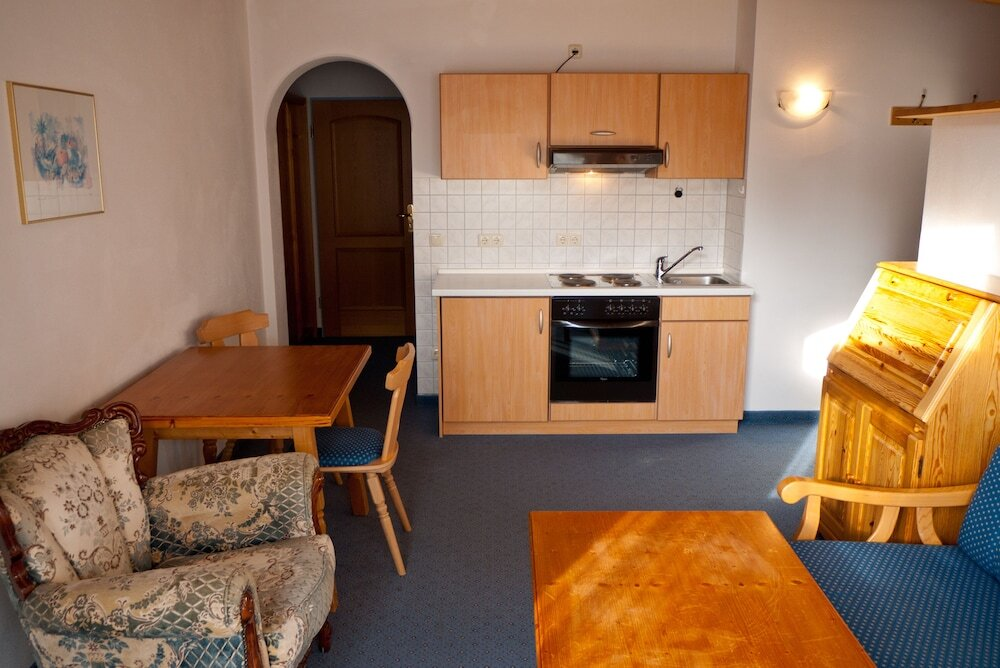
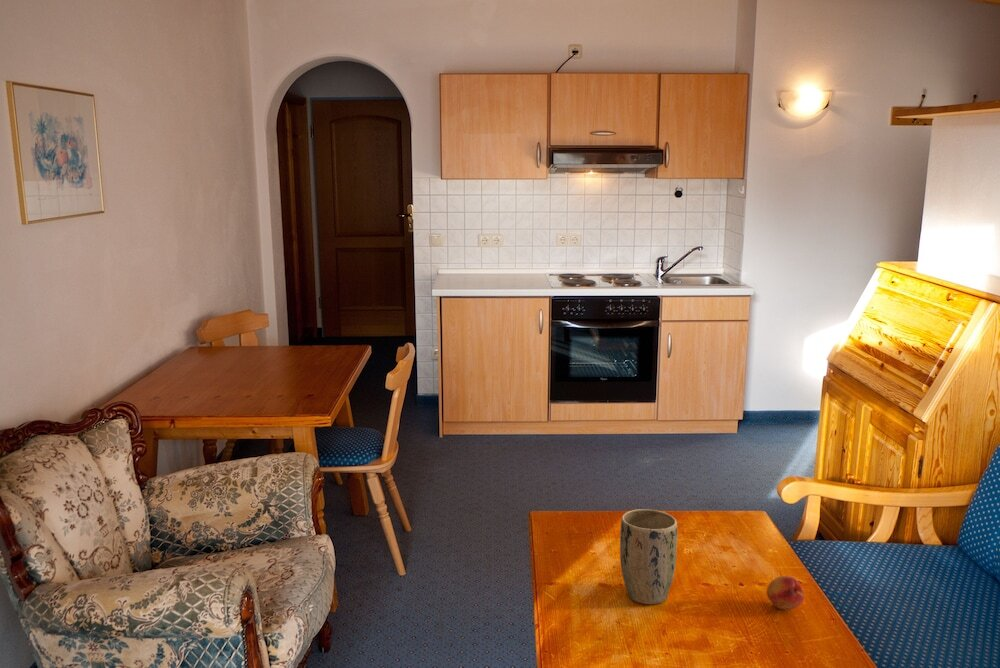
+ fruit [766,575,805,611]
+ plant pot [619,508,678,605]
